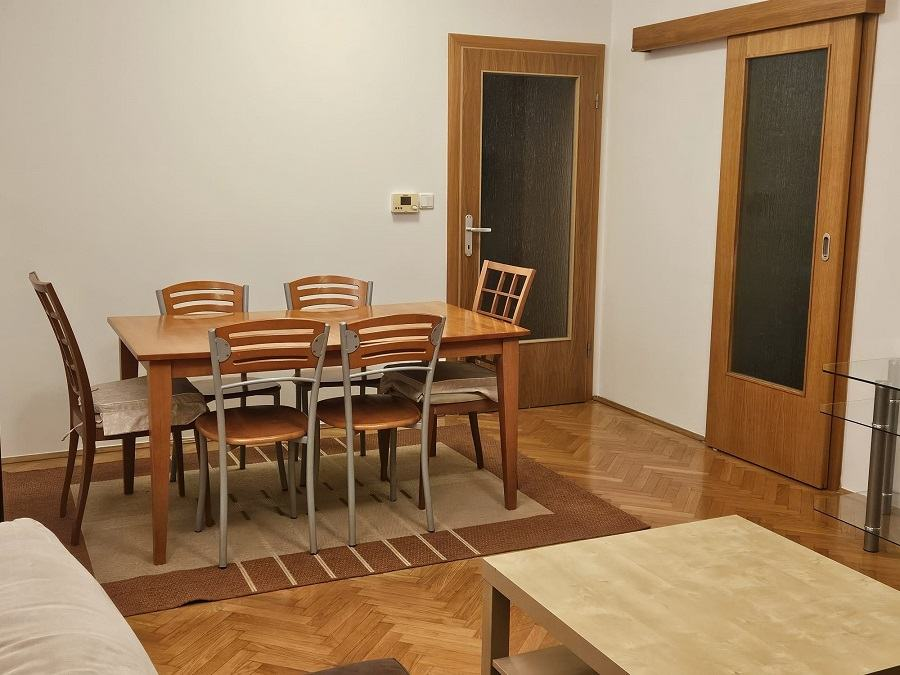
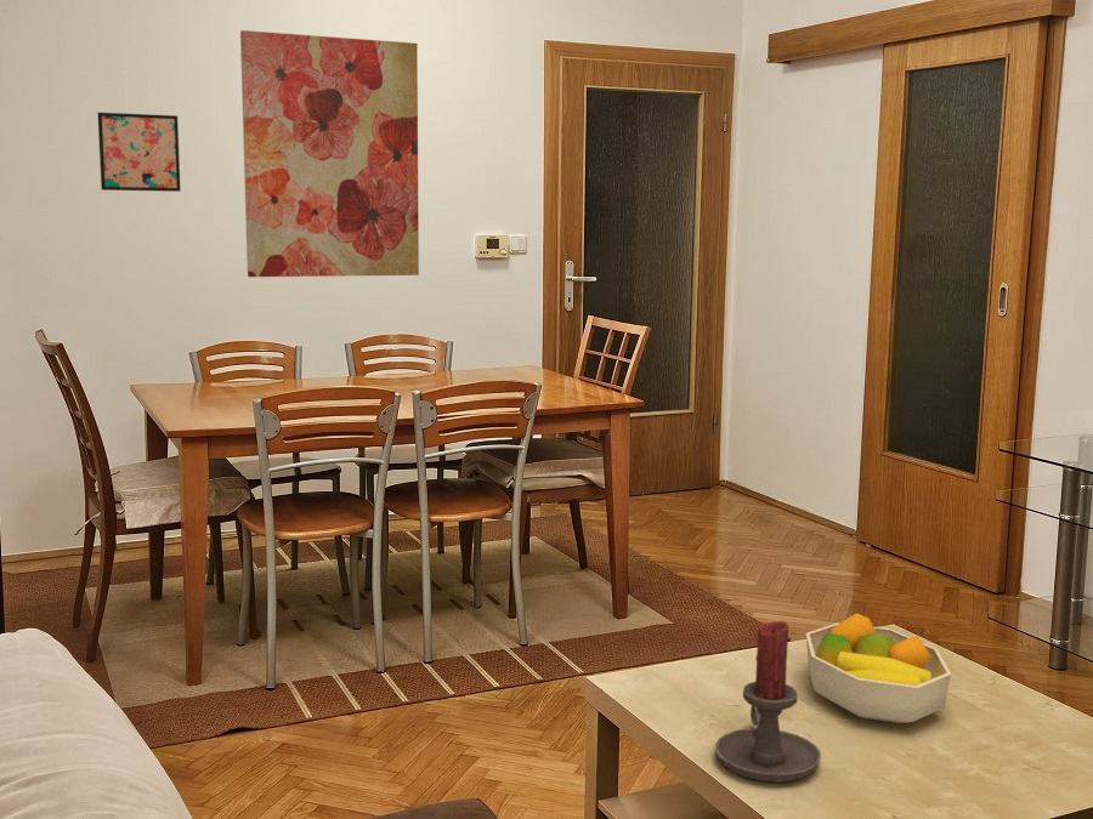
+ wall art [96,112,182,193]
+ fruit bowl [805,612,952,724]
+ candle holder [714,620,822,783]
+ wall art [239,29,420,278]
